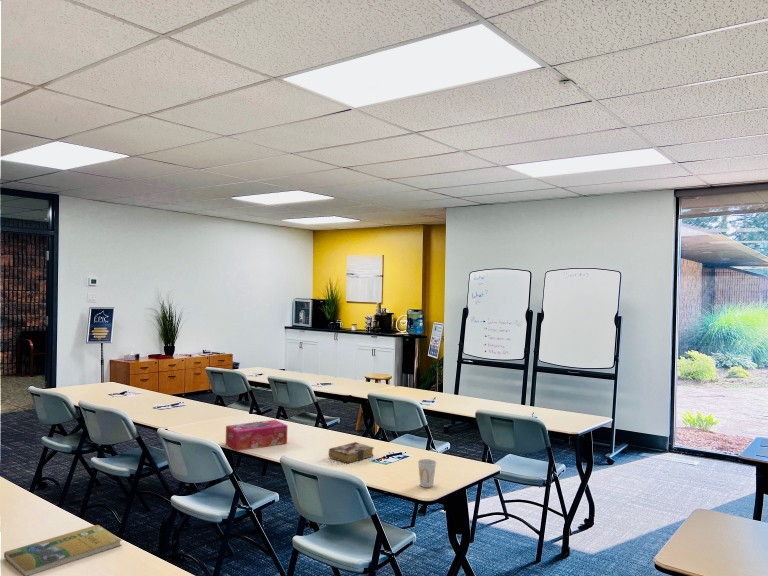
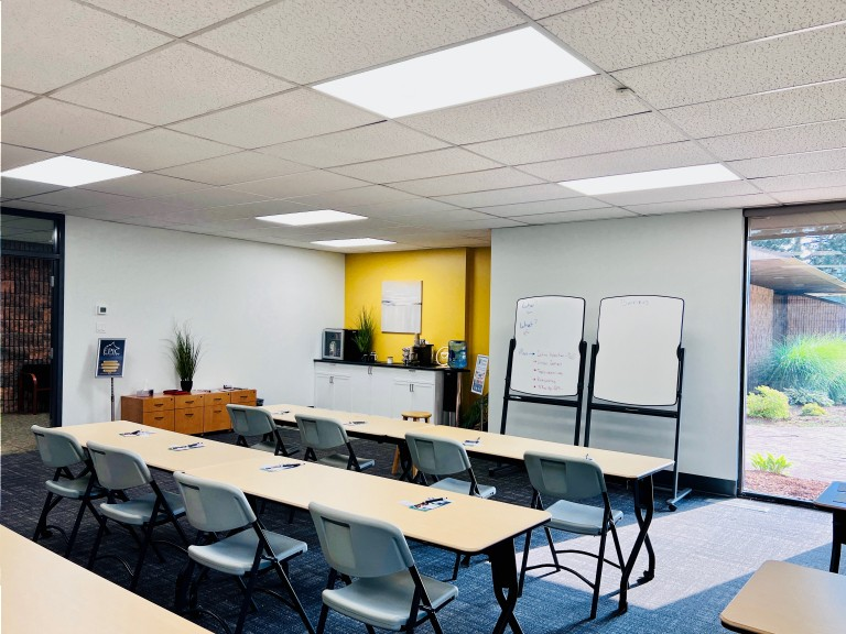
- tissue box [225,419,288,452]
- book [328,441,375,464]
- cup [417,458,437,488]
- booklet [3,524,122,576]
